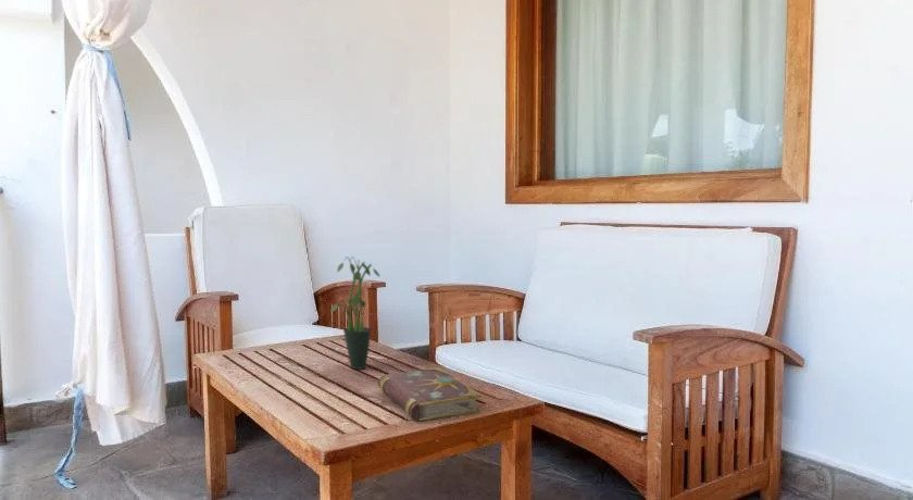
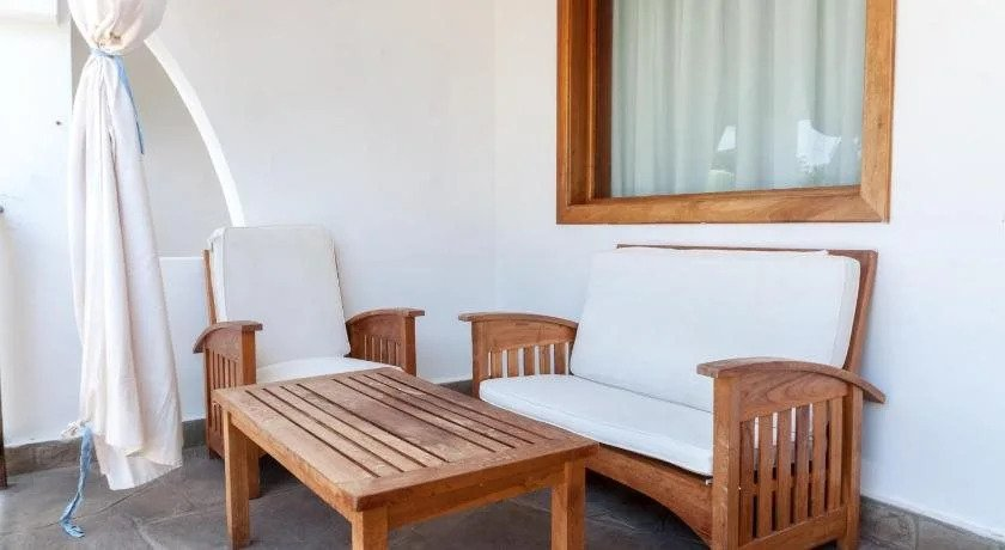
- potted plant [329,255,382,371]
- book [377,366,483,422]
